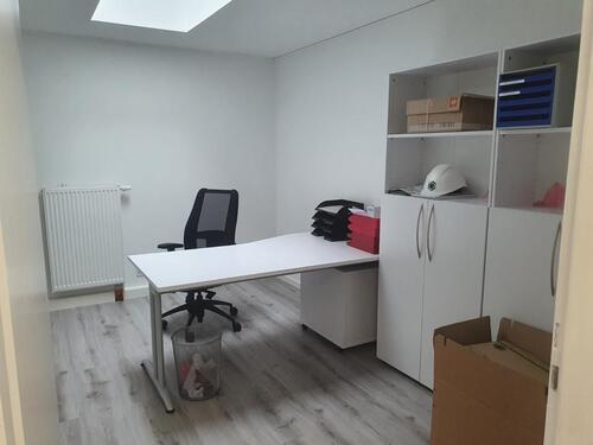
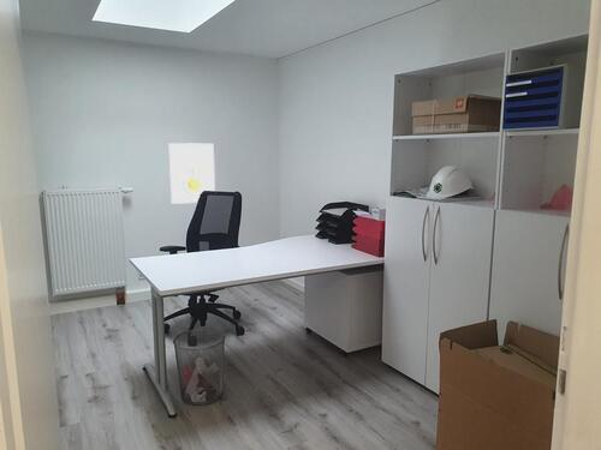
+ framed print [168,142,216,205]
